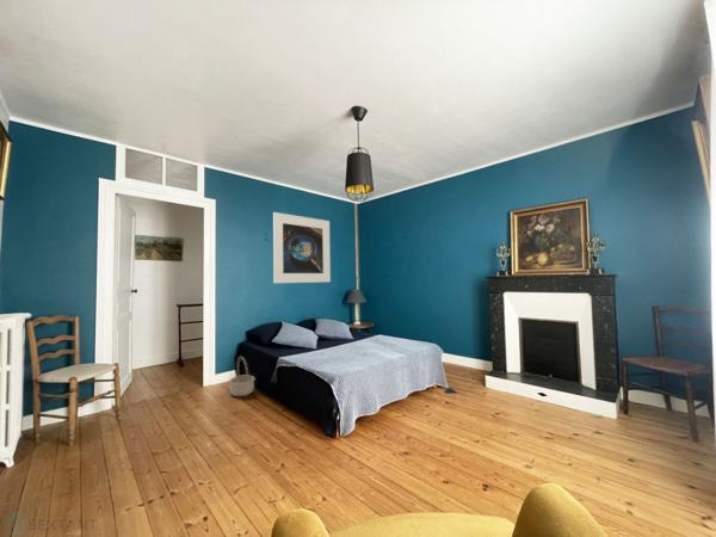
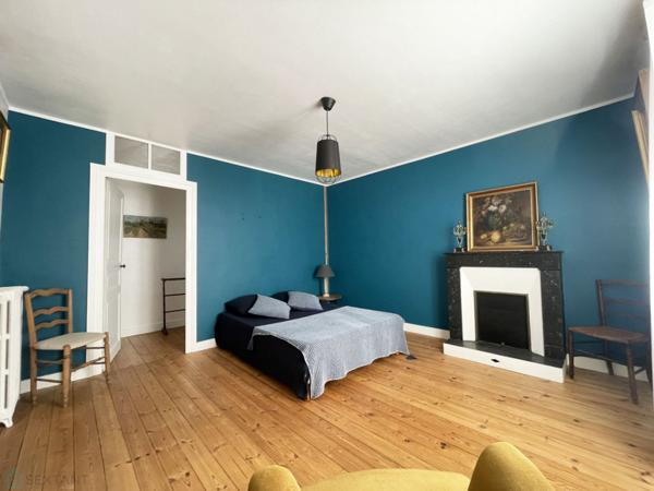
- basket [228,356,255,397]
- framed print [272,211,332,284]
